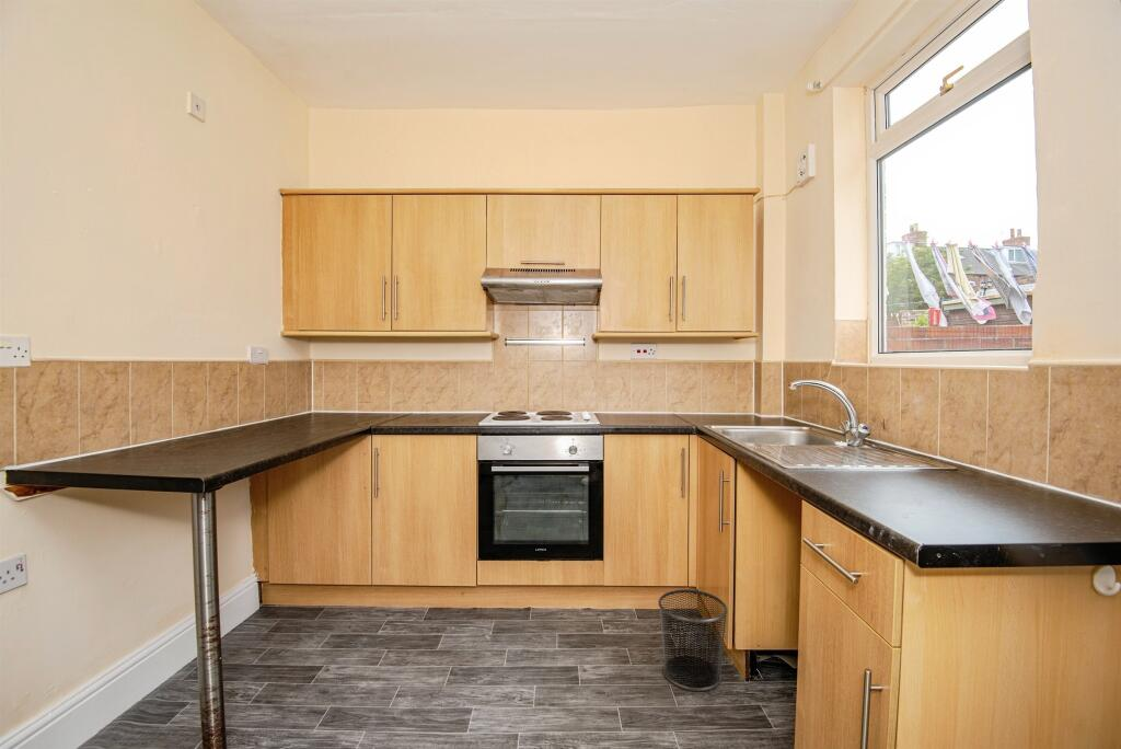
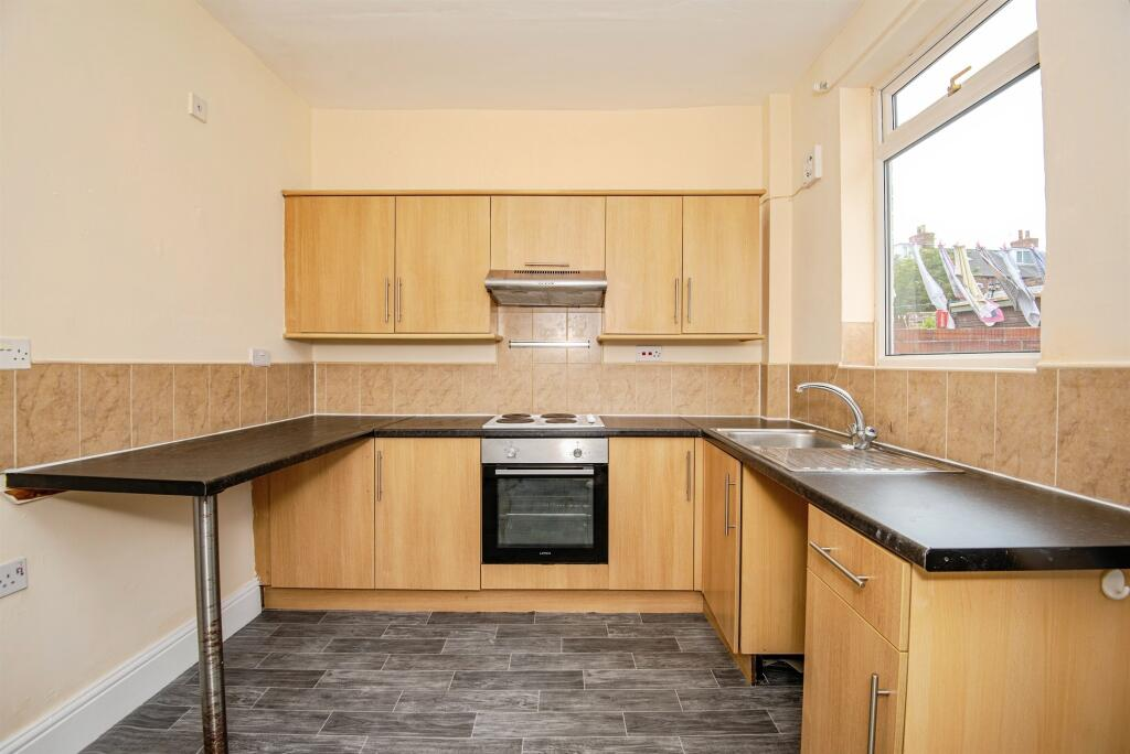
- waste bin [657,588,729,692]
